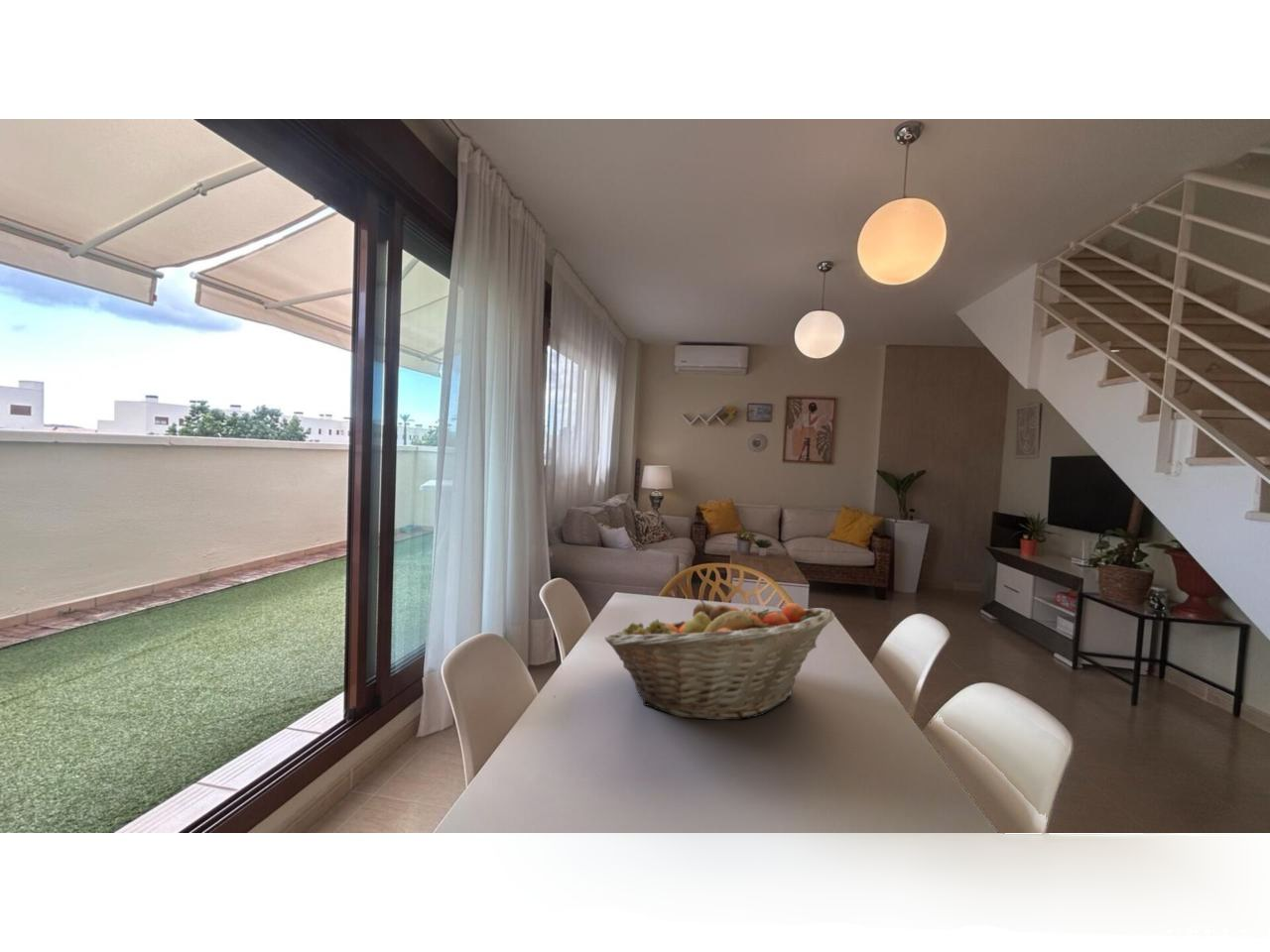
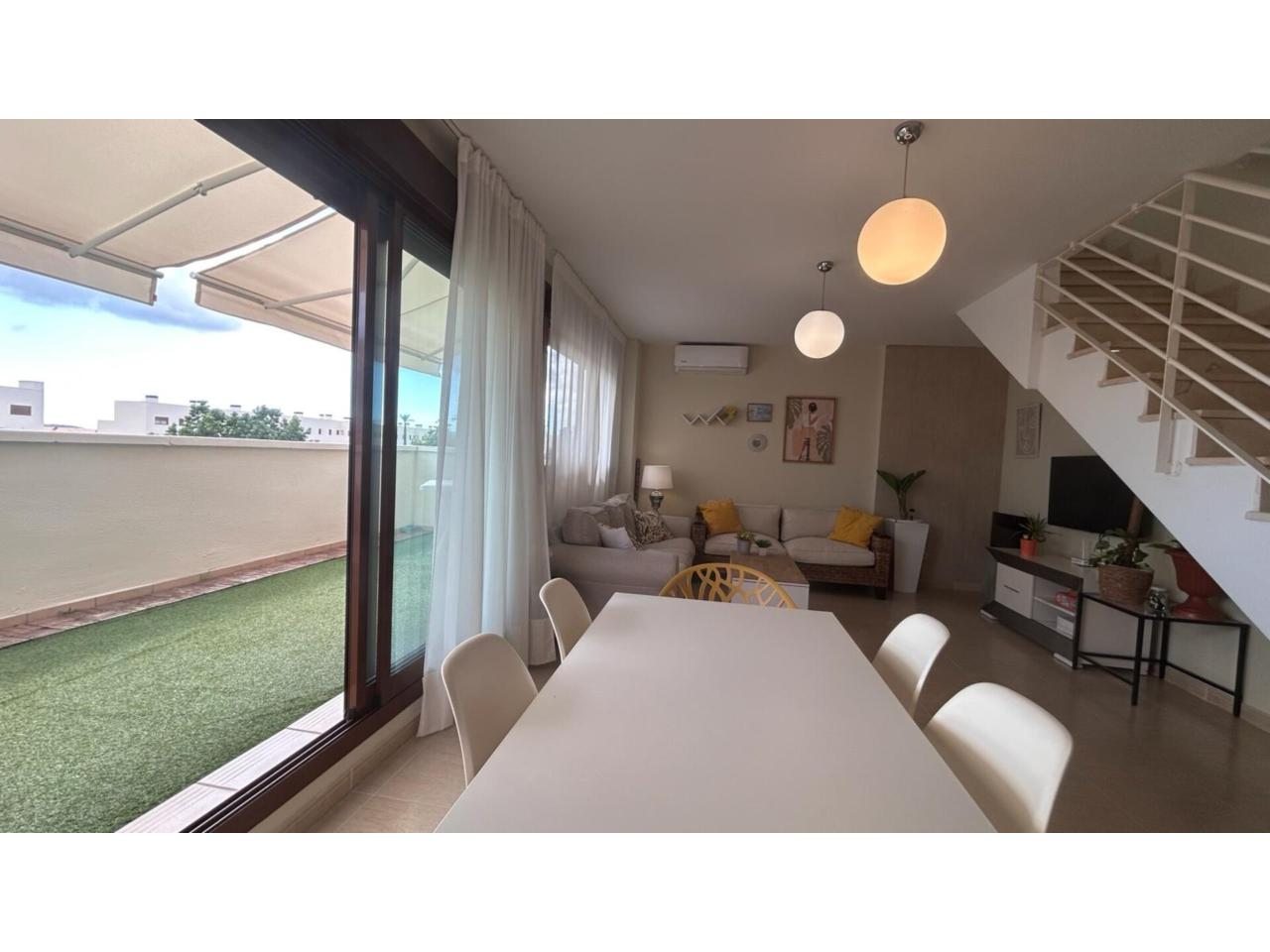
- fruit basket [604,598,835,721]
